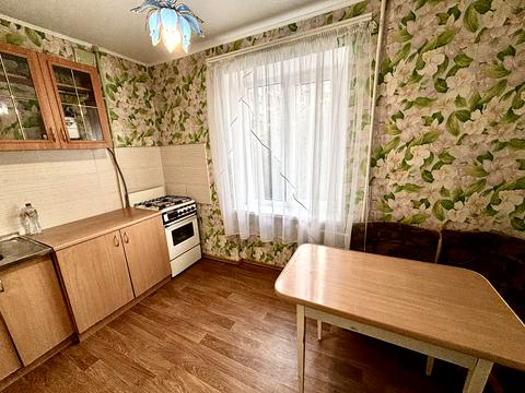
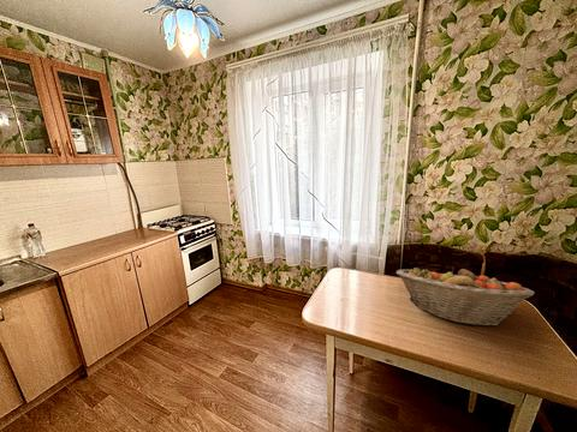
+ fruit basket [395,265,536,328]
